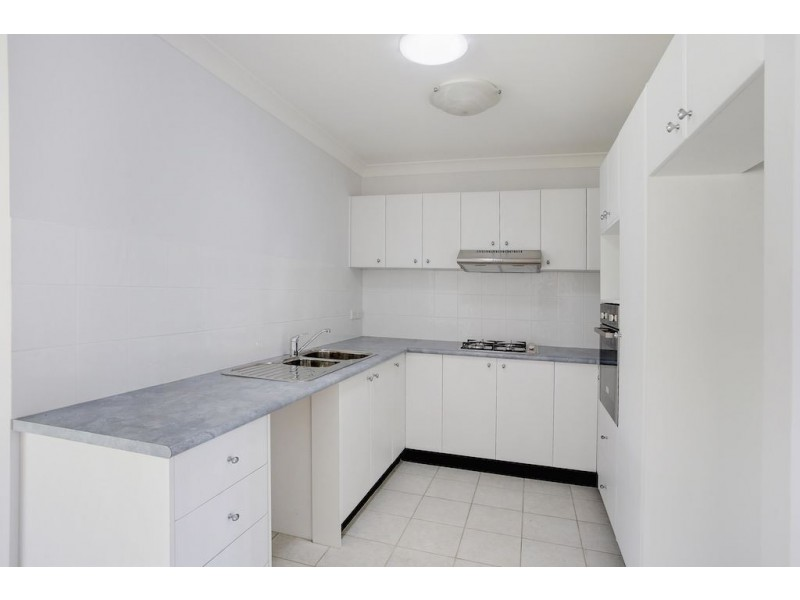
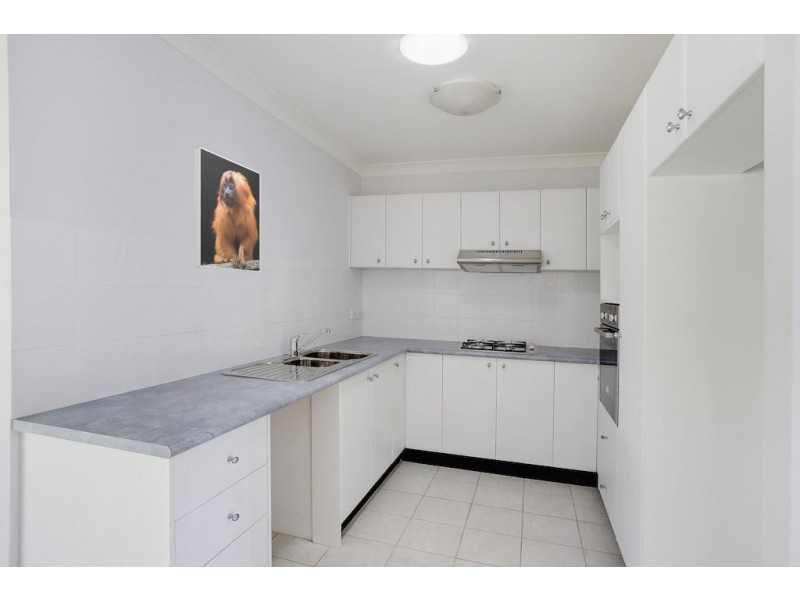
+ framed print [193,146,261,273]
